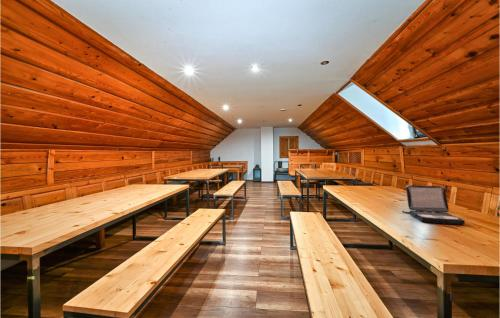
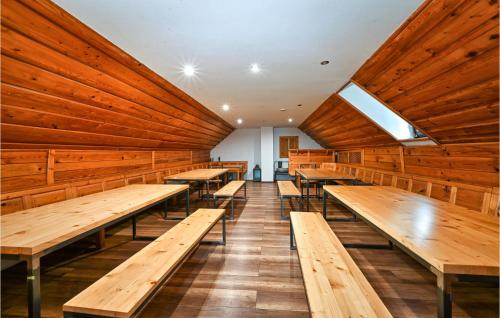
- laptop [401,184,466,225]
